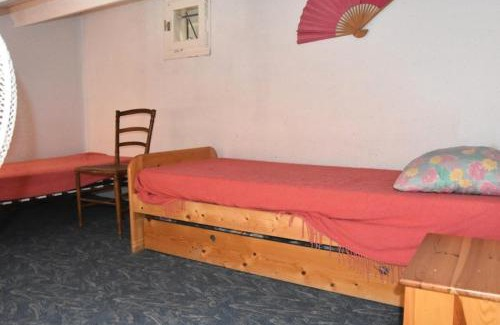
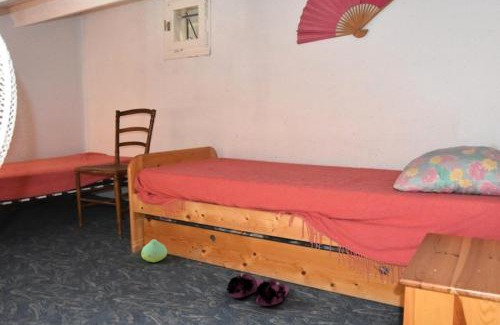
+ plush toy [140,238,168,263]
+ slippers [226,271,290,307]
